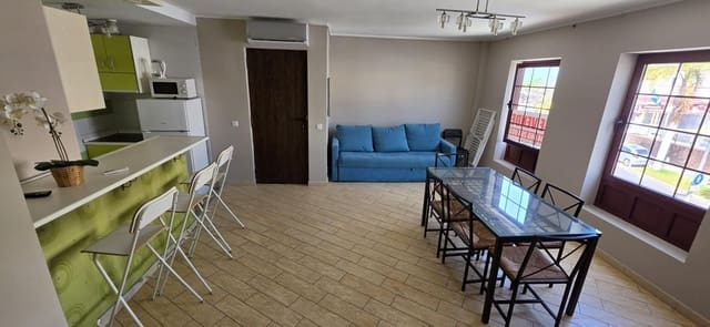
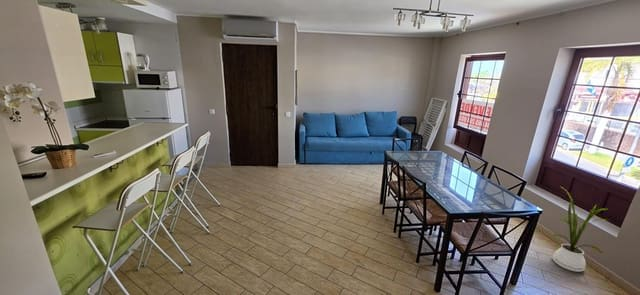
+ house plant [550,186,610,273]
